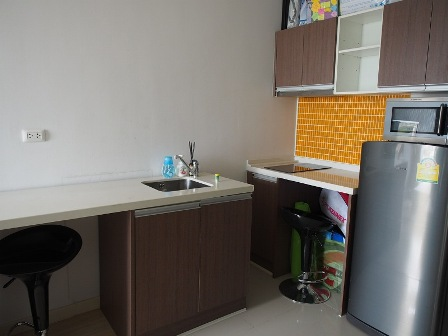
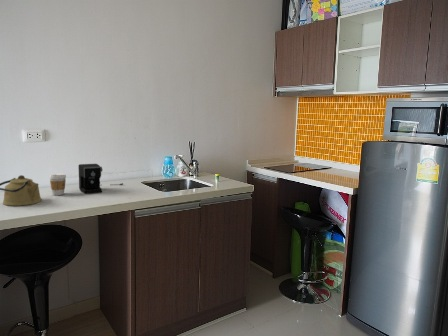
+ kettle [0,174,43,207]
+ coffee cup [48,172,67,196]
+ coffee maker [78,163,124,195]
